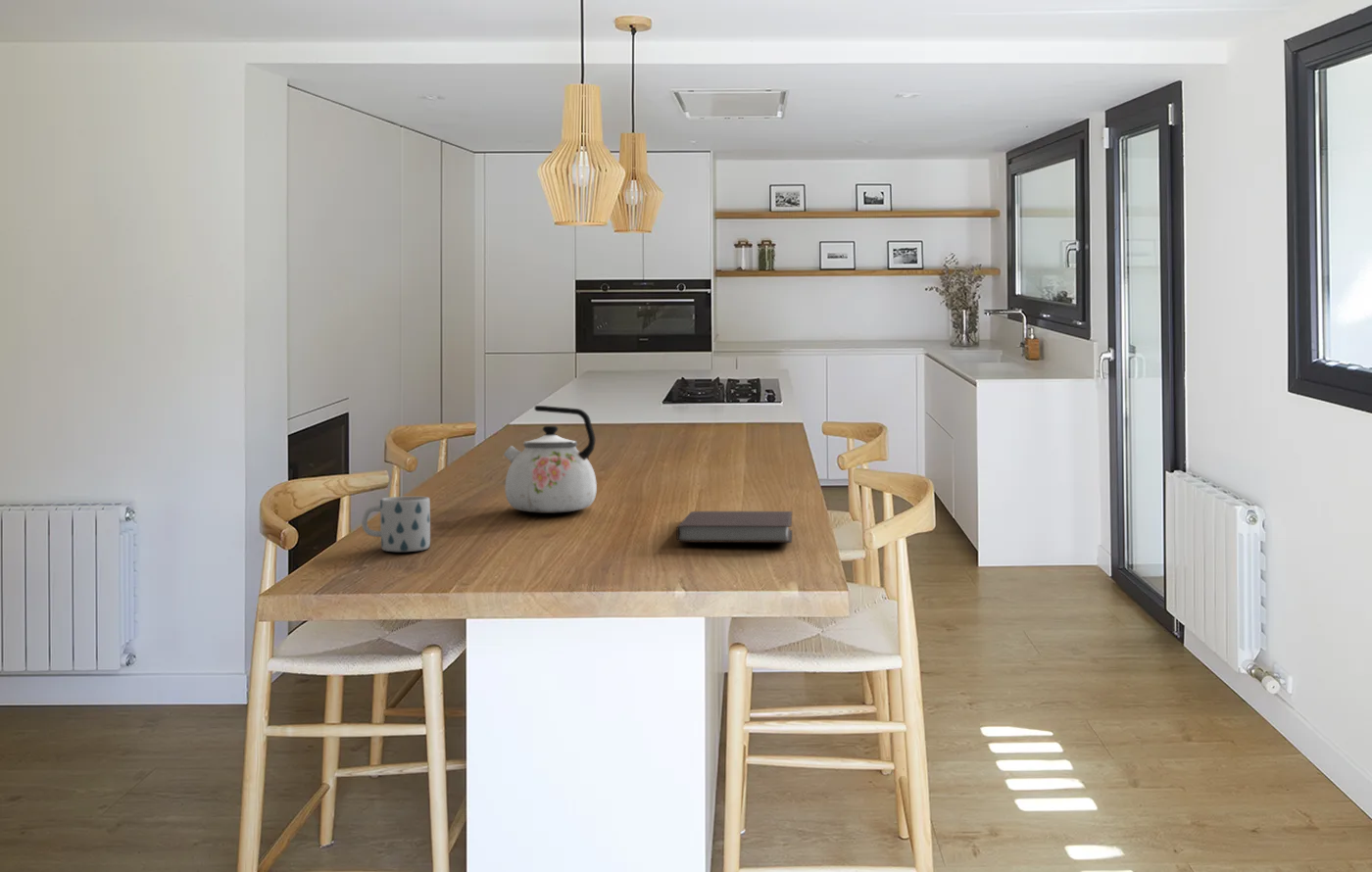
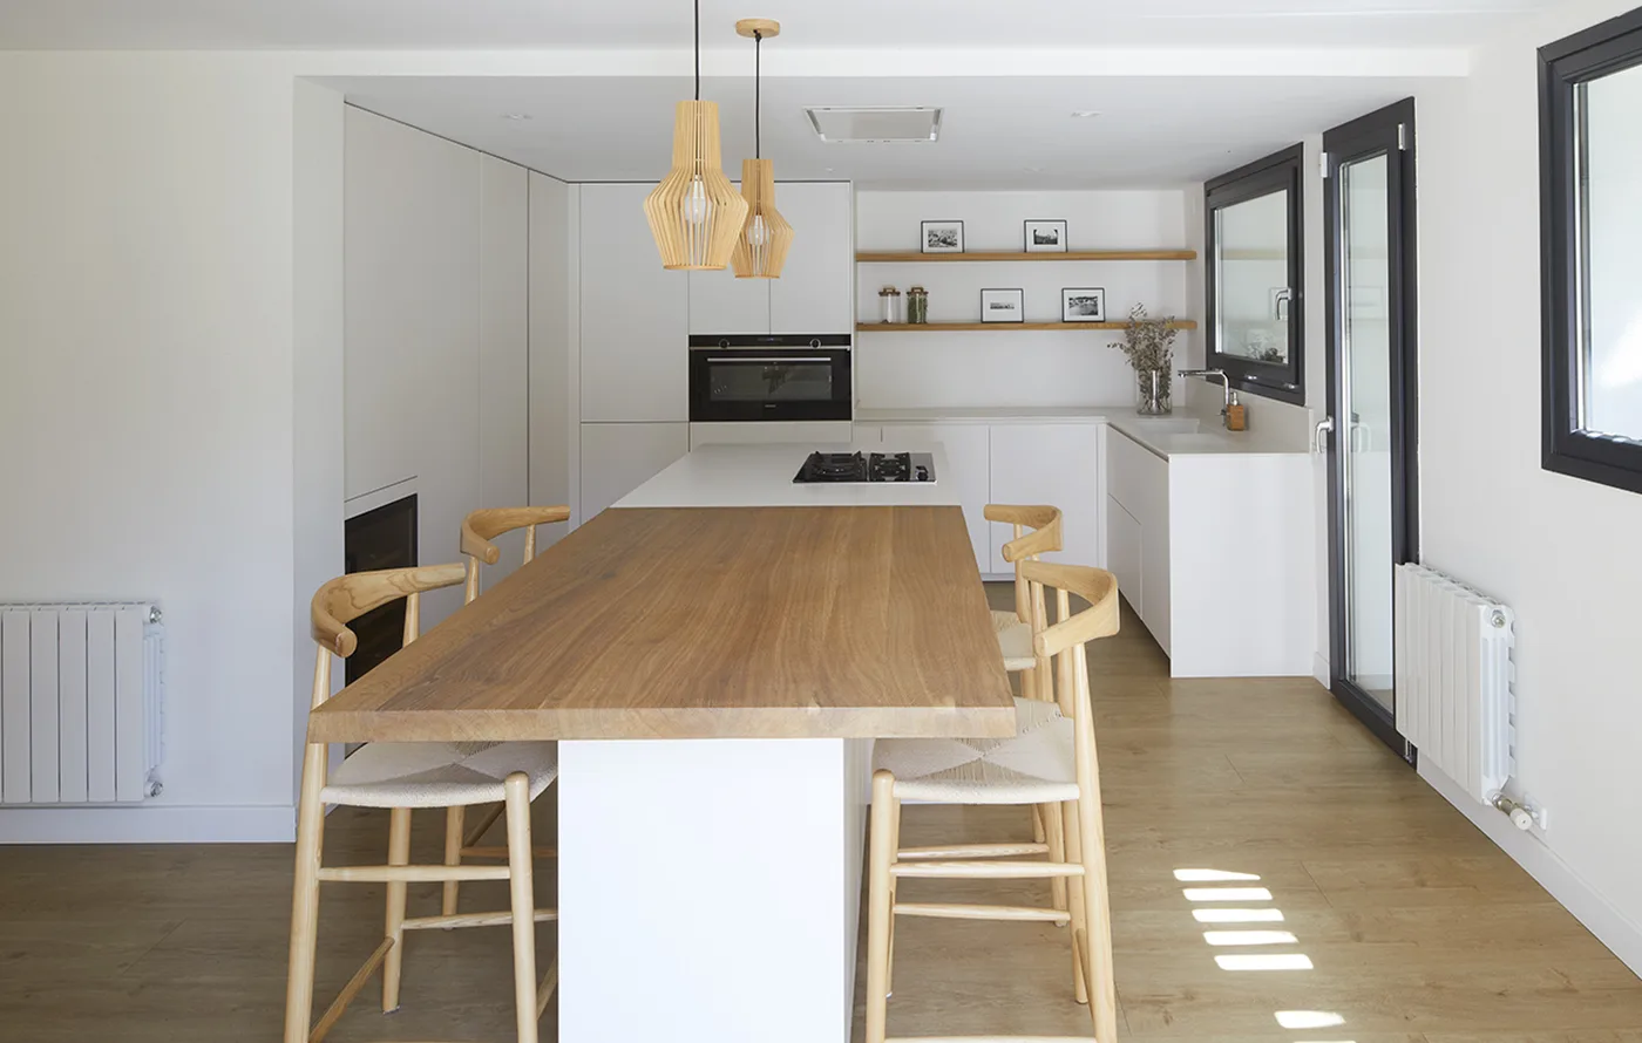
- kettle [503,405,598,514]
- notebook [675,510,793,544]
- mug [361,496,431,553]
